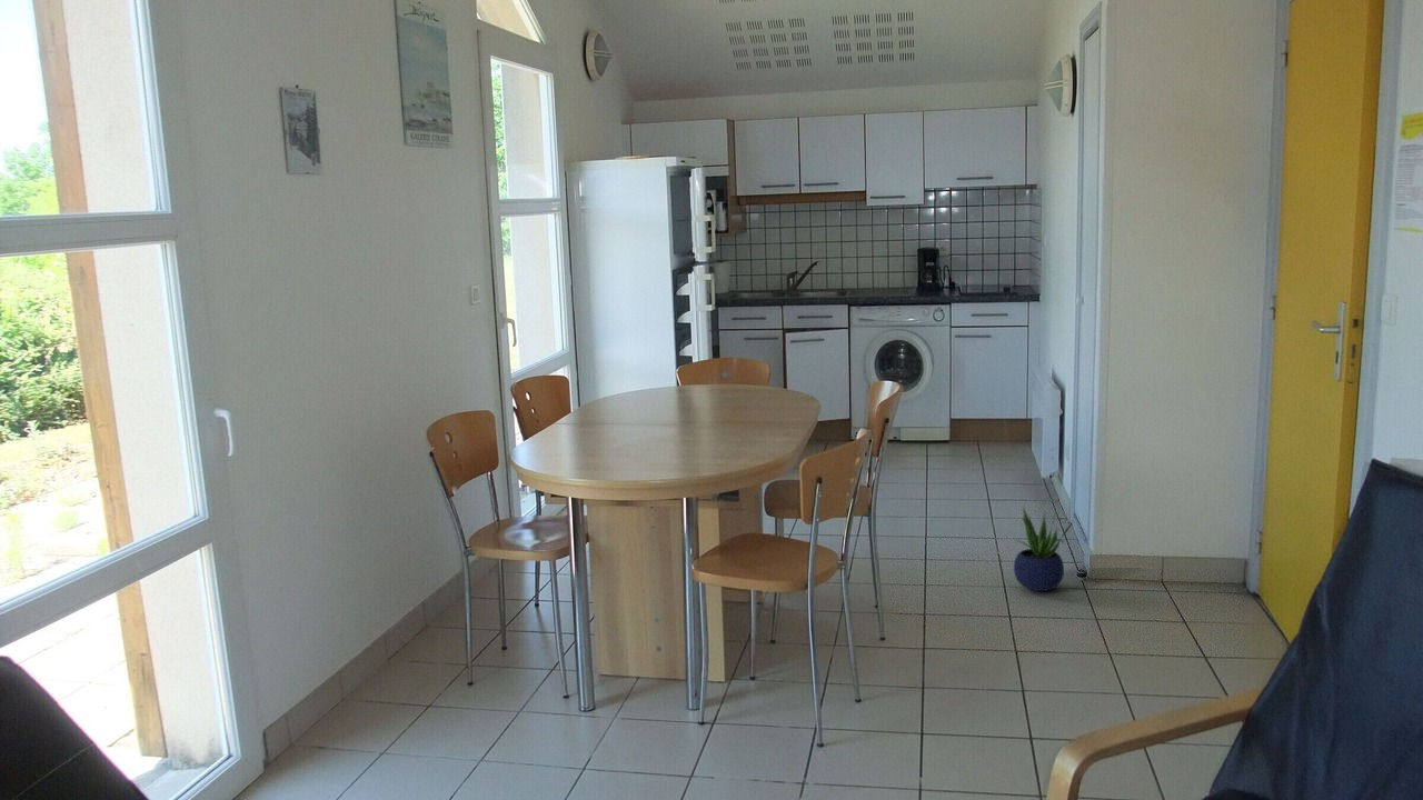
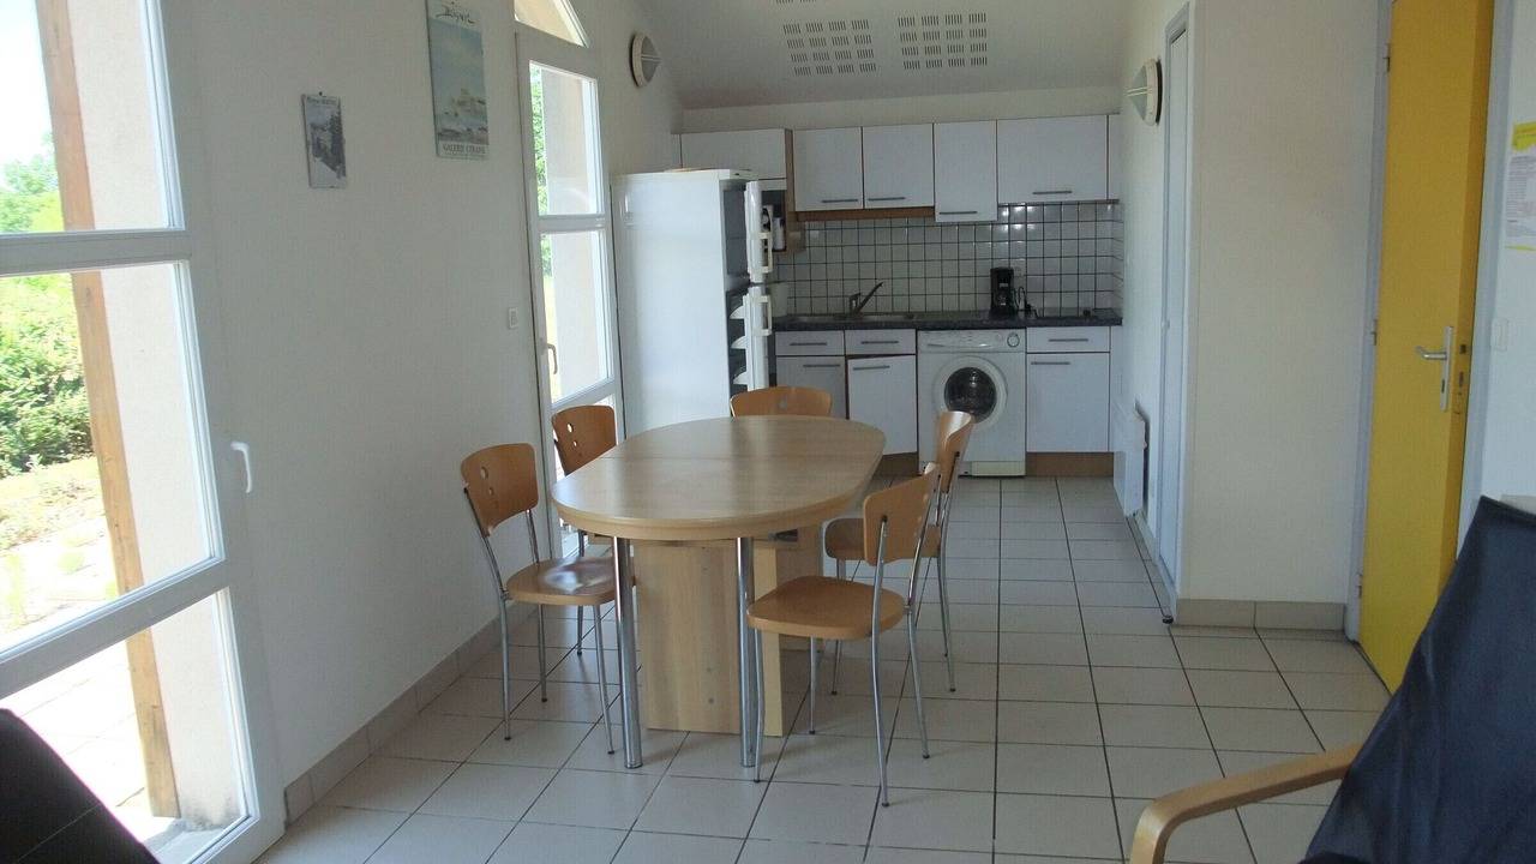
- potted plant [1013,506,1074,592]
